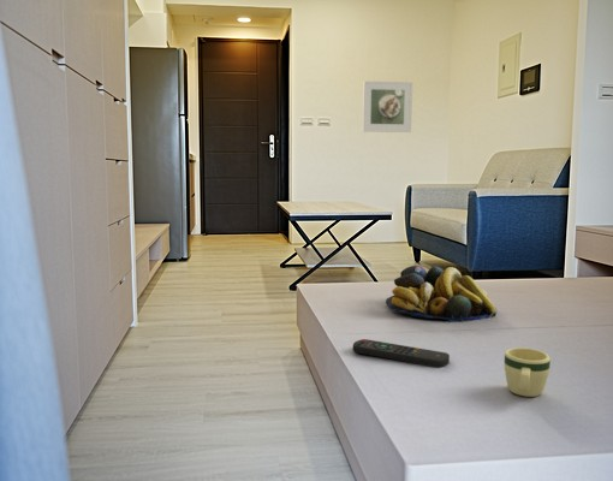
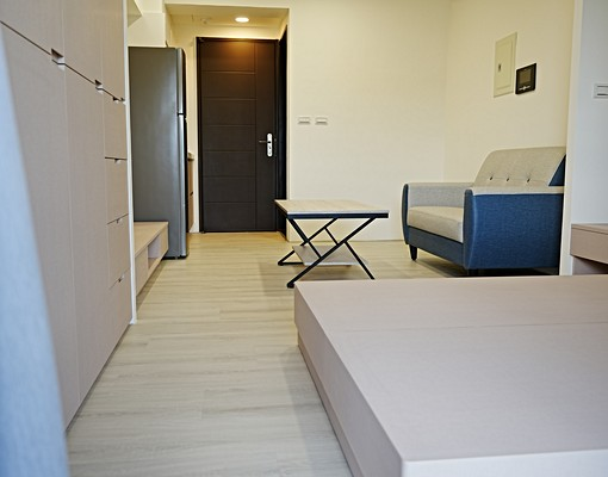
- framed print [362,79,413,133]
- mug [504,346,552,398]
- remote control [352,338,451,368]
- fruit bowl [385,265,498,323]
